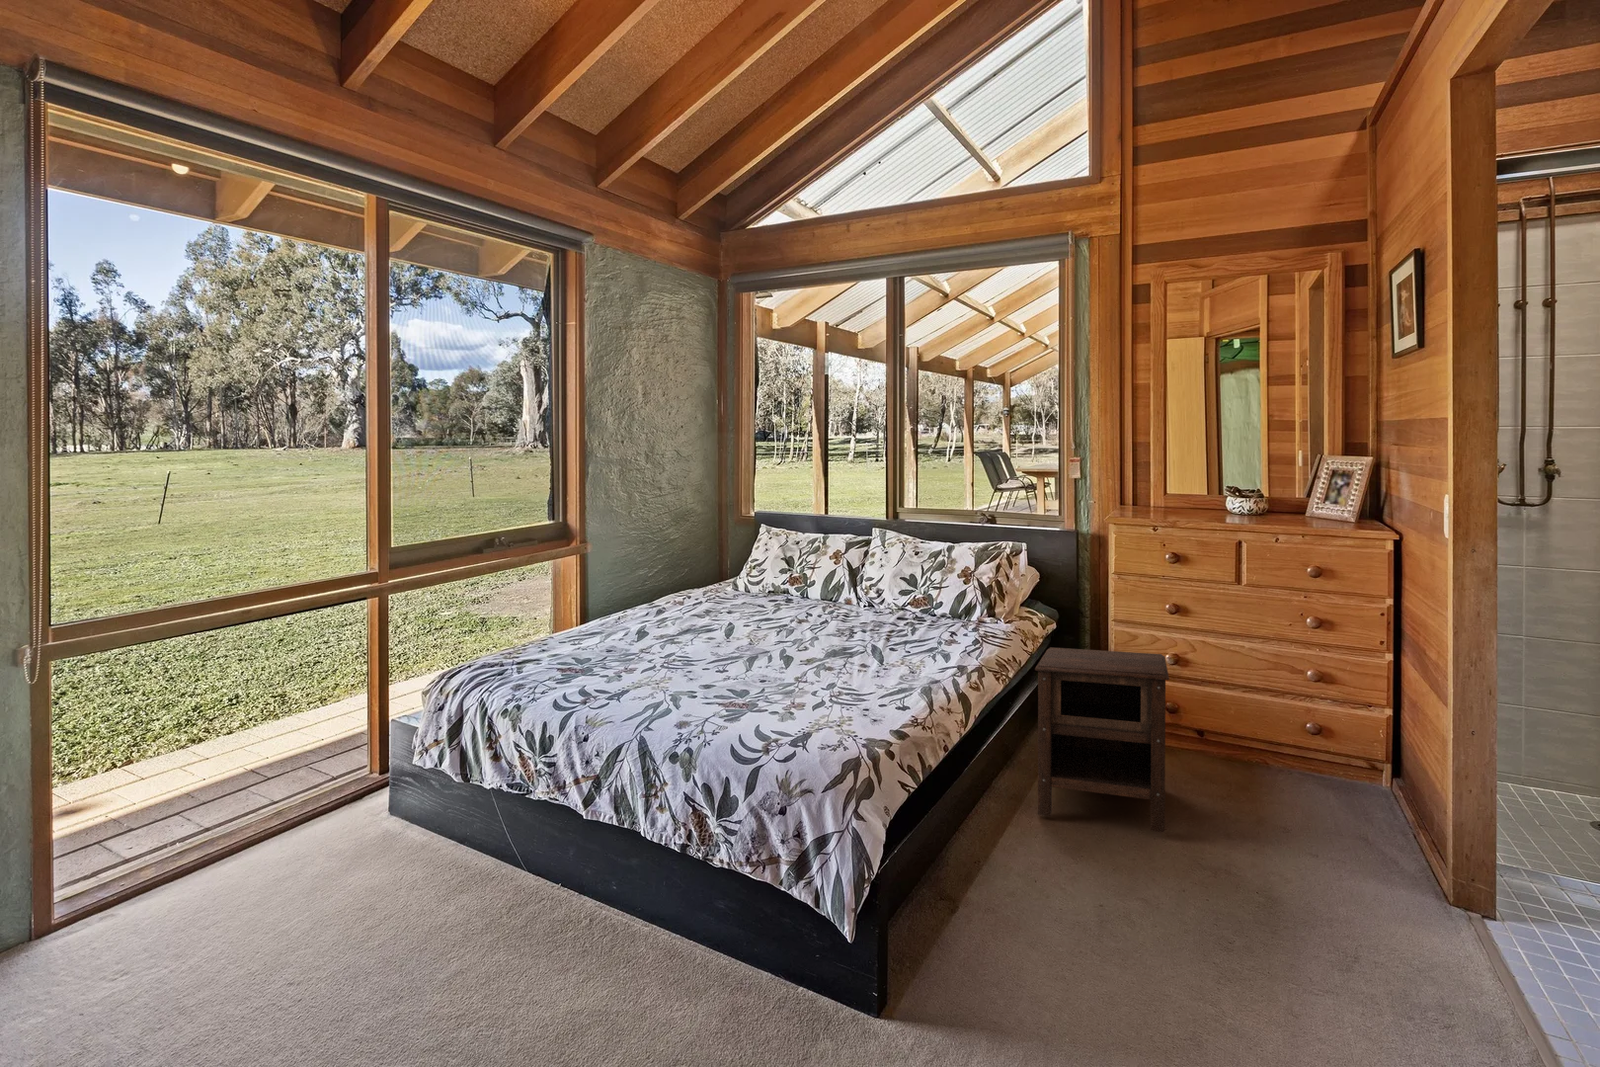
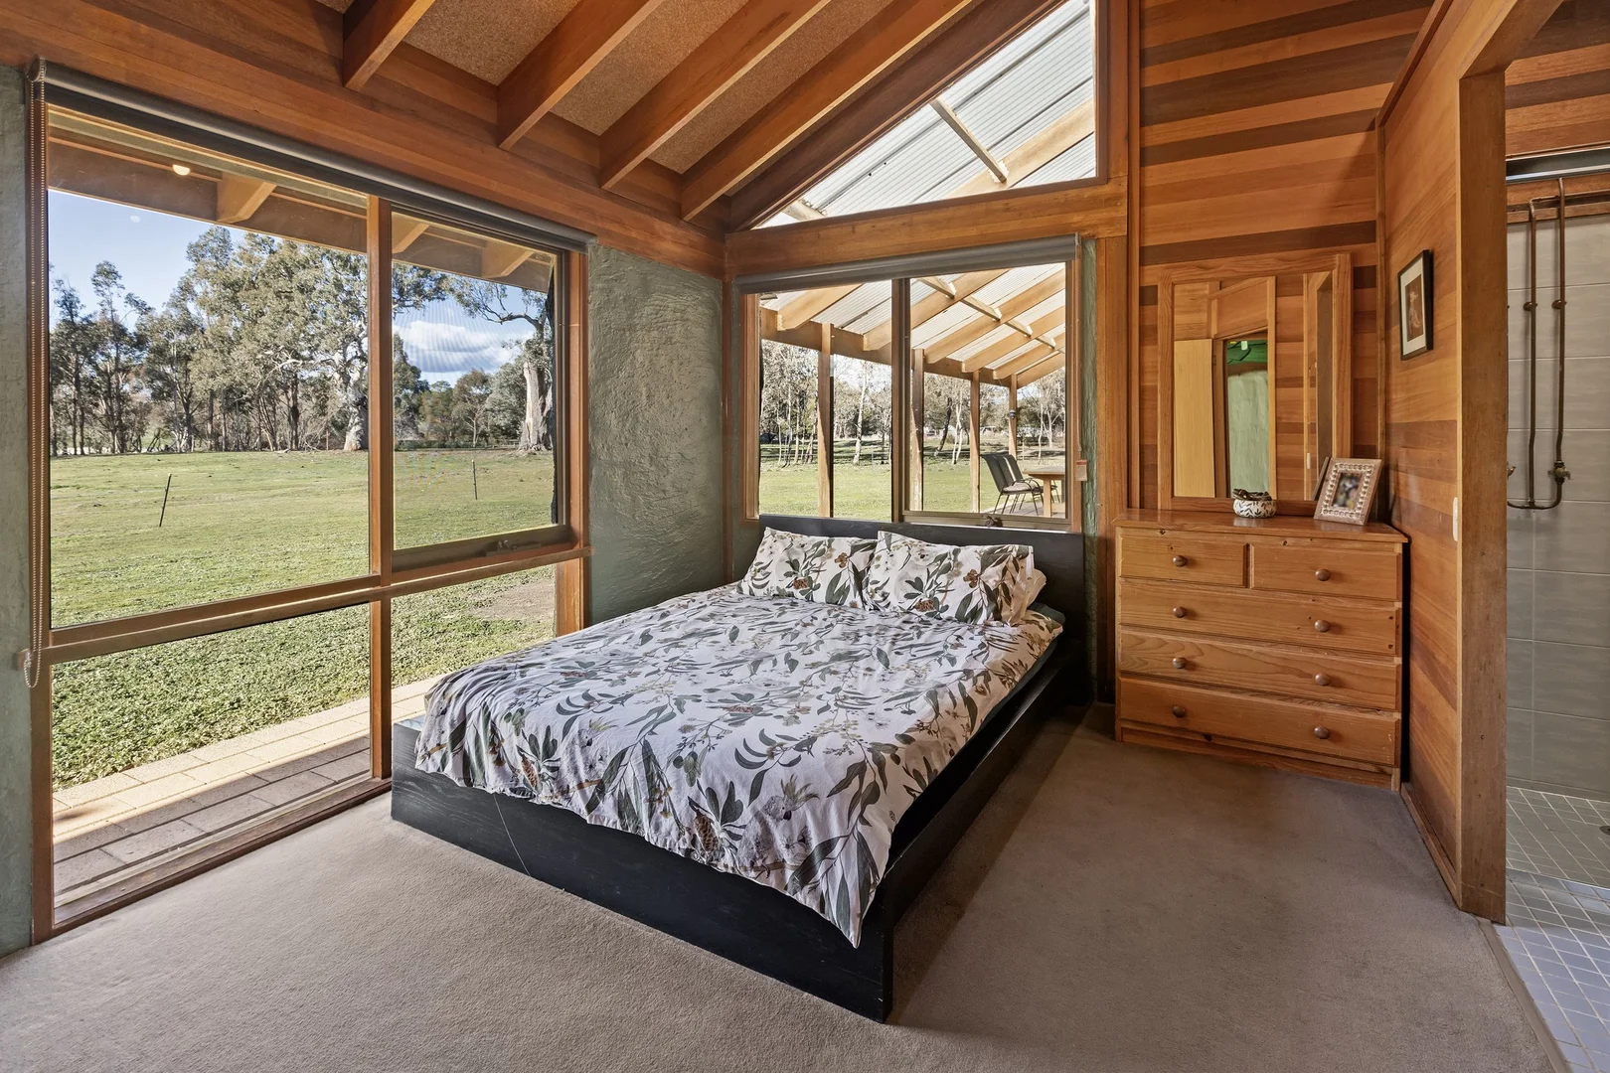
- nightstand [1035,647,1170,834]
